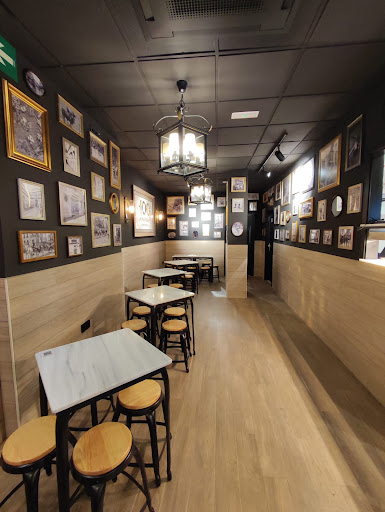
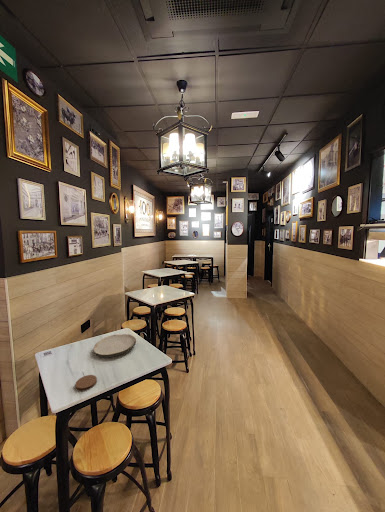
+ plate [93,333,137,358]
+ coaster [75,374,98,392]
